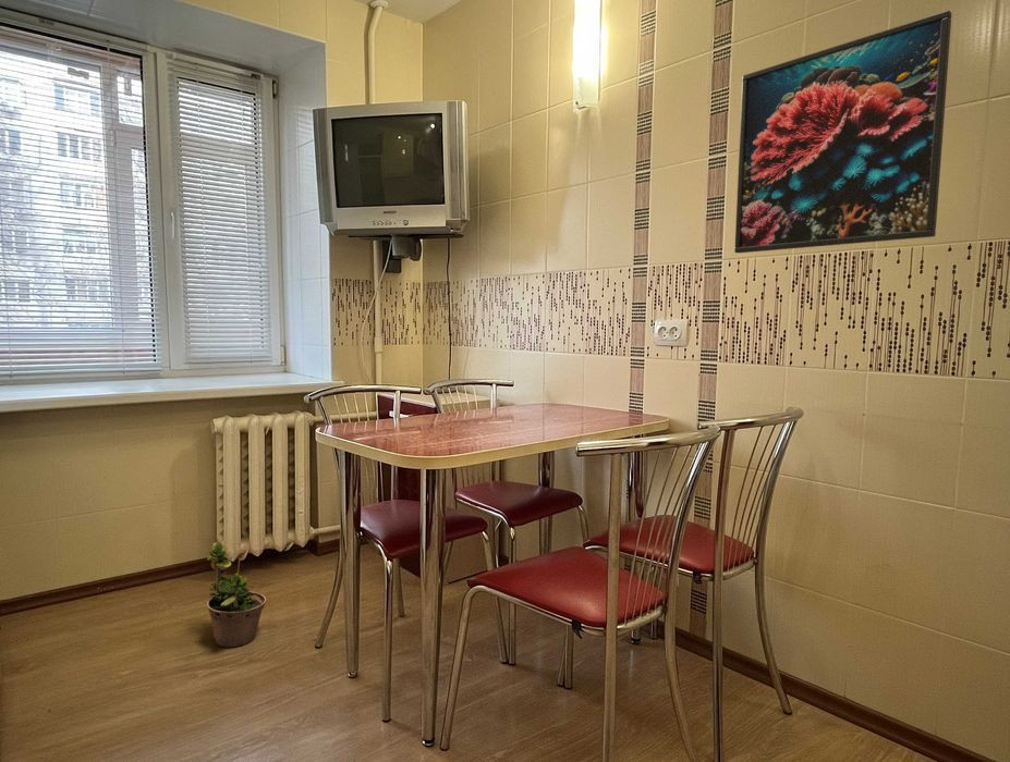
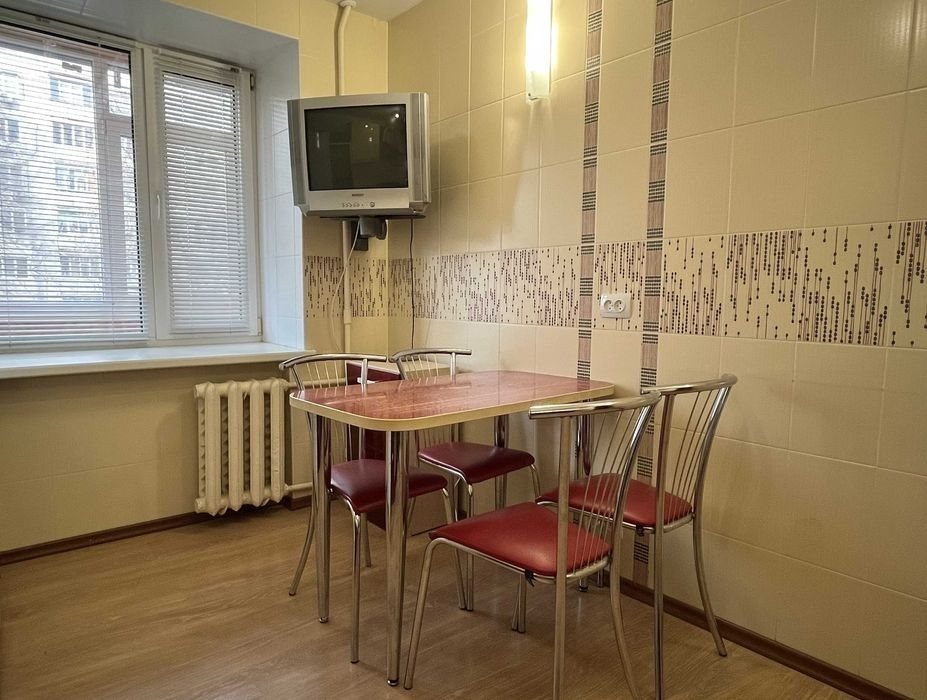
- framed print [733,10,952,254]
- potted plant [206,541,267,649]
